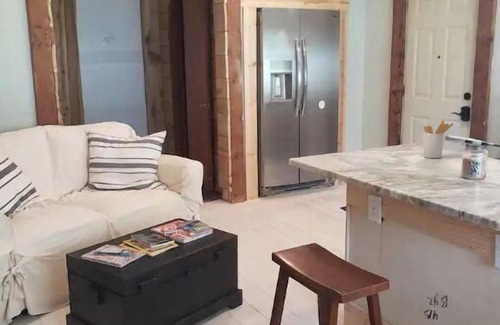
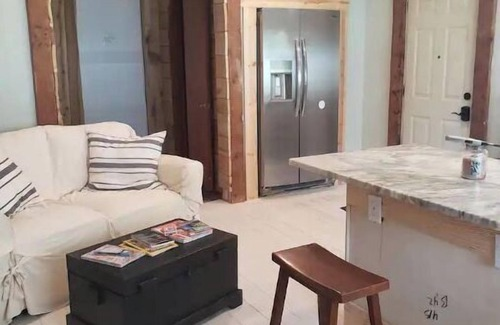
- utensil holder [422,119,454,159]
